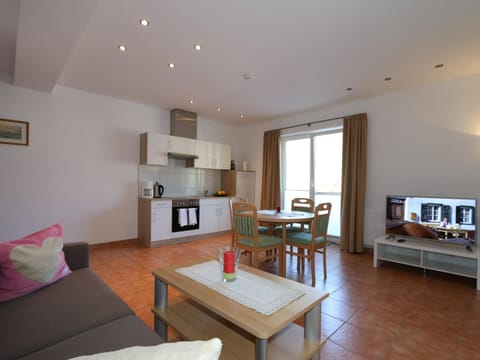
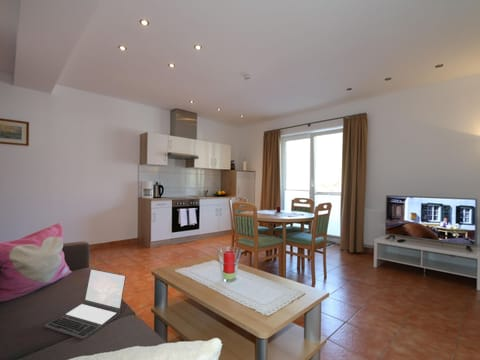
+ laptop [44,268,127,340]
